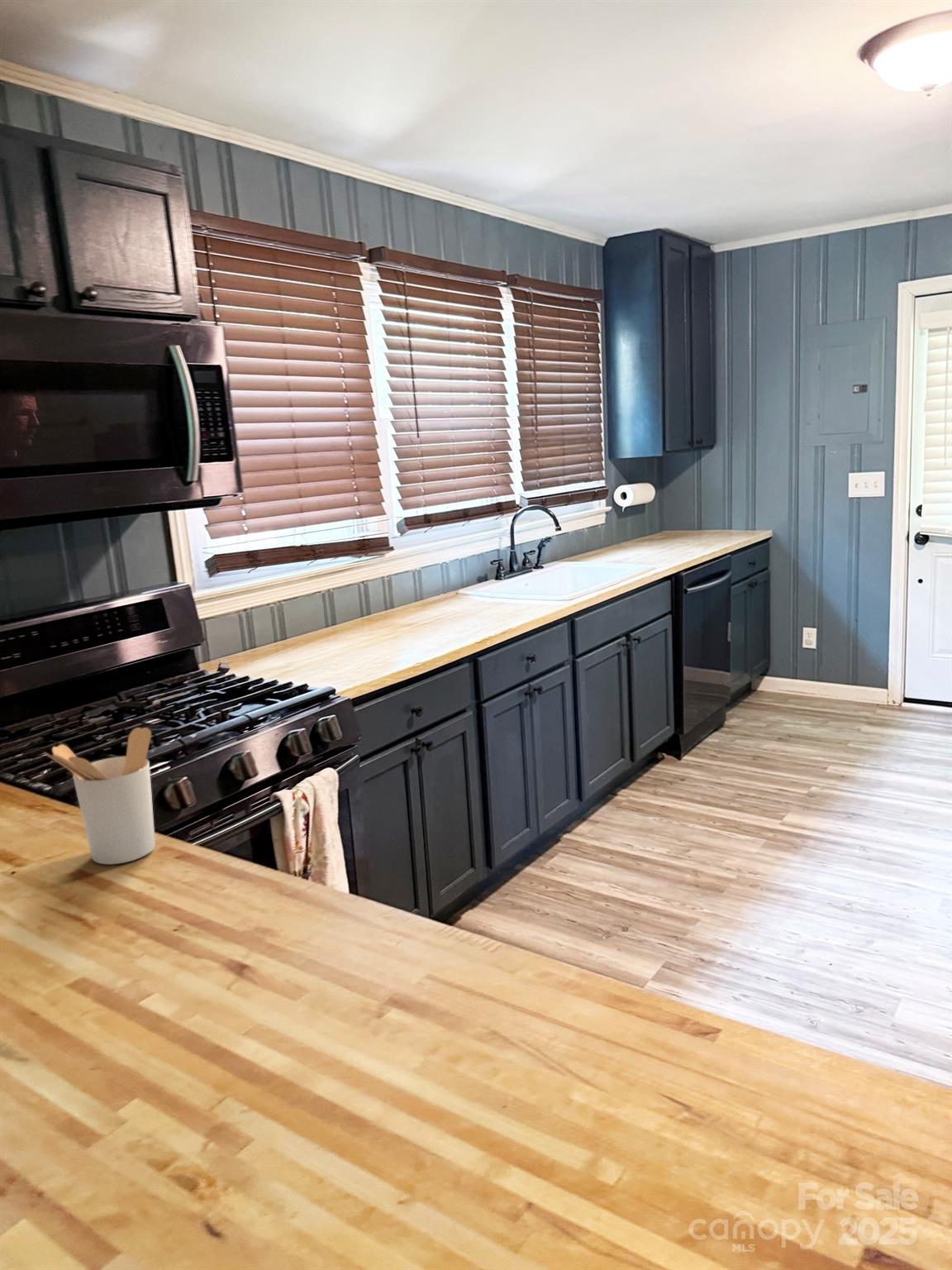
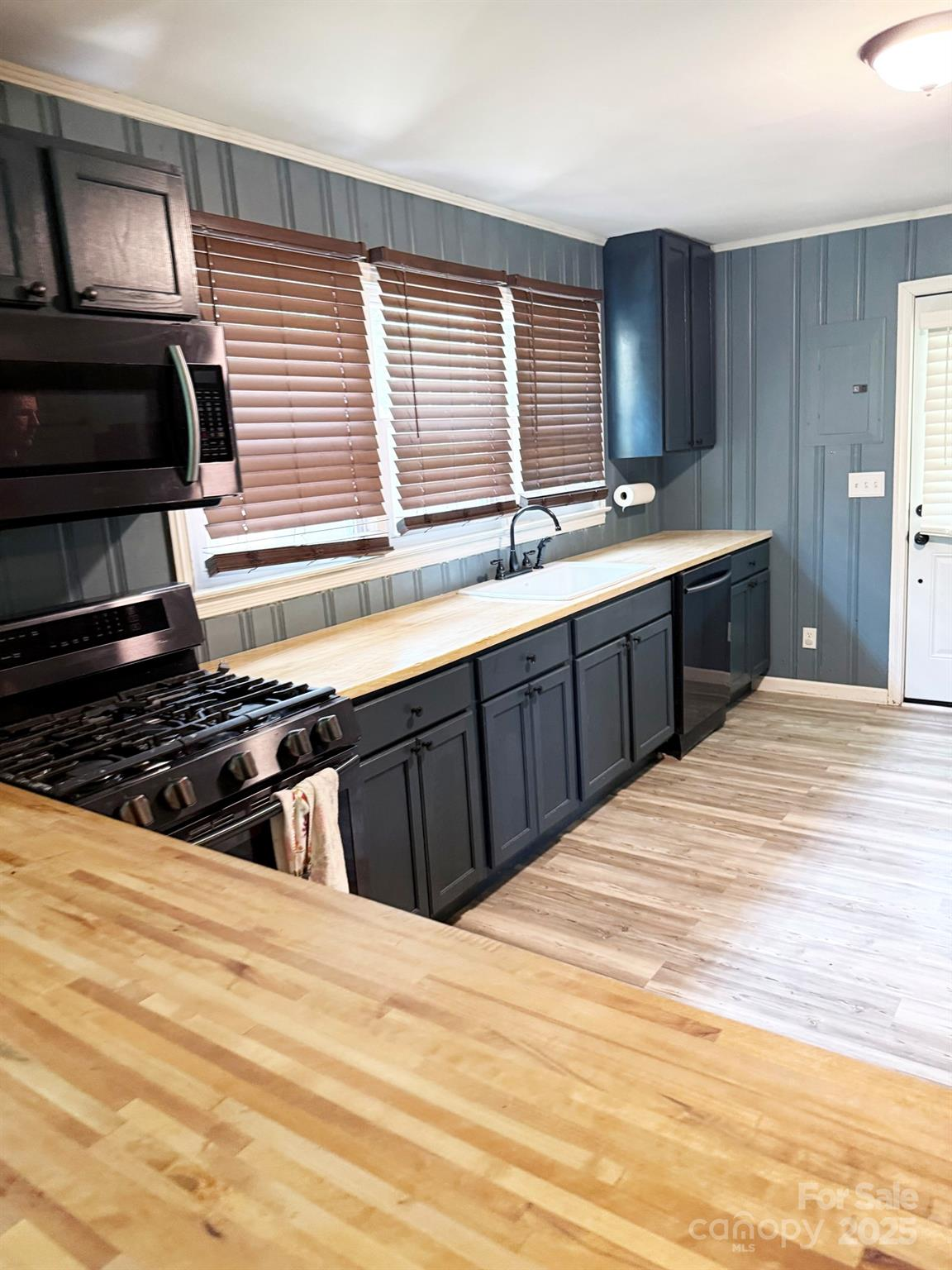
- utensil holder [43,727,156,865]
